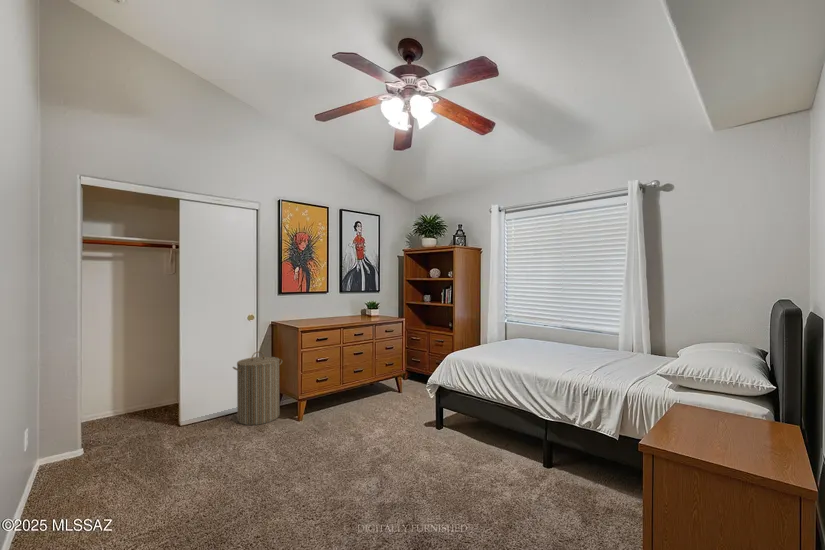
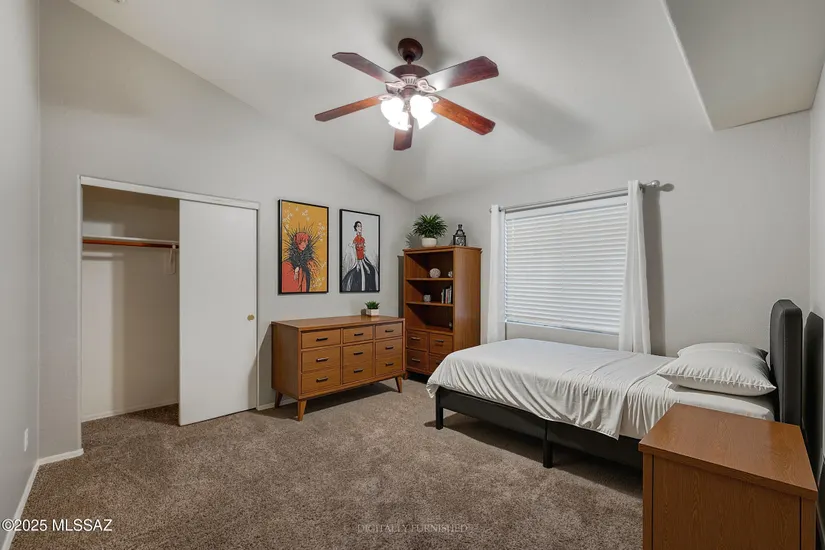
- laundry hamper [232,350,283,426]
